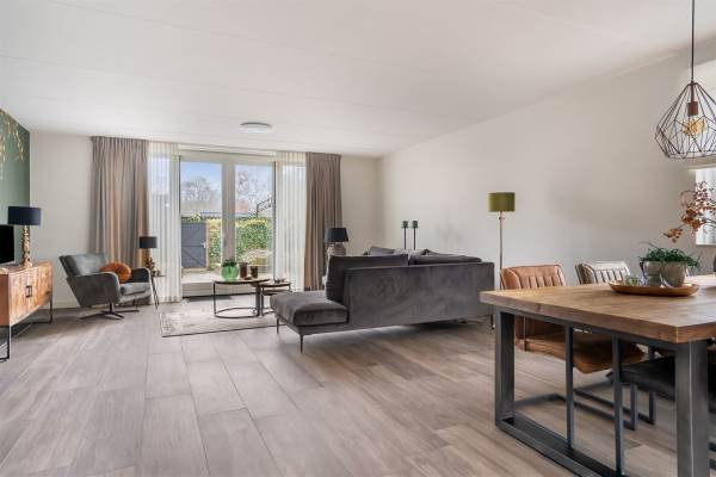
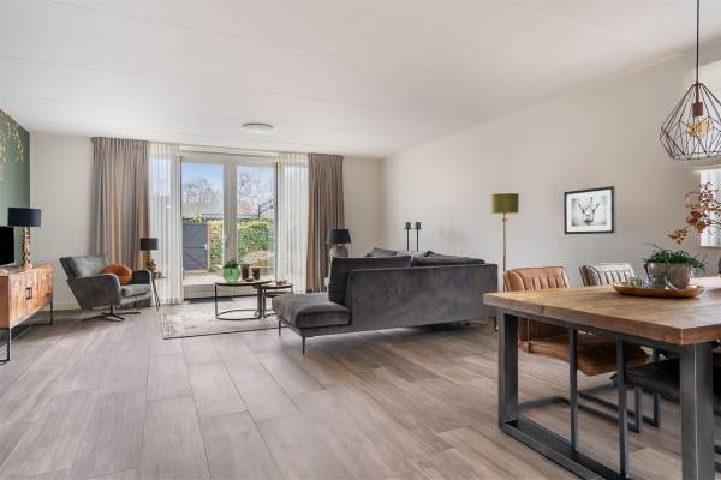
+ wall art [562,185,618,235]
